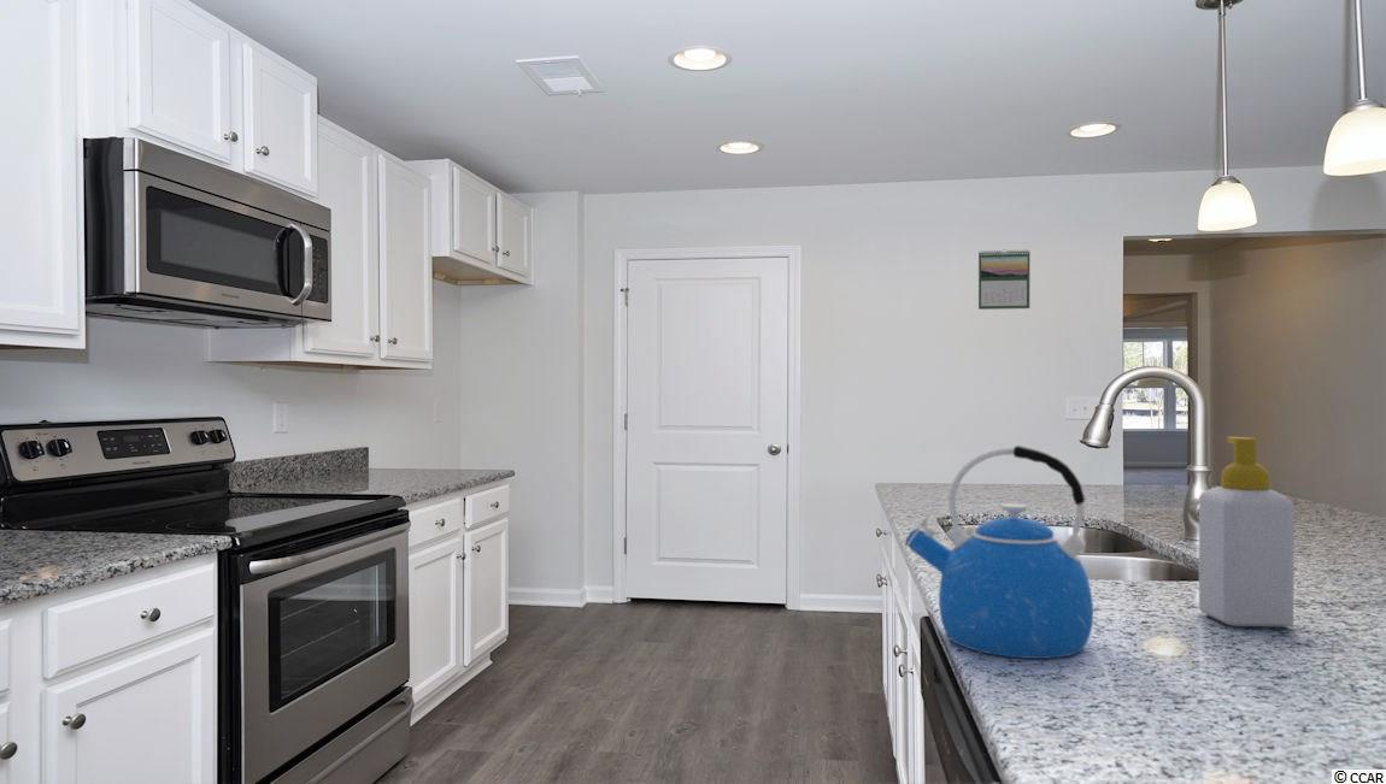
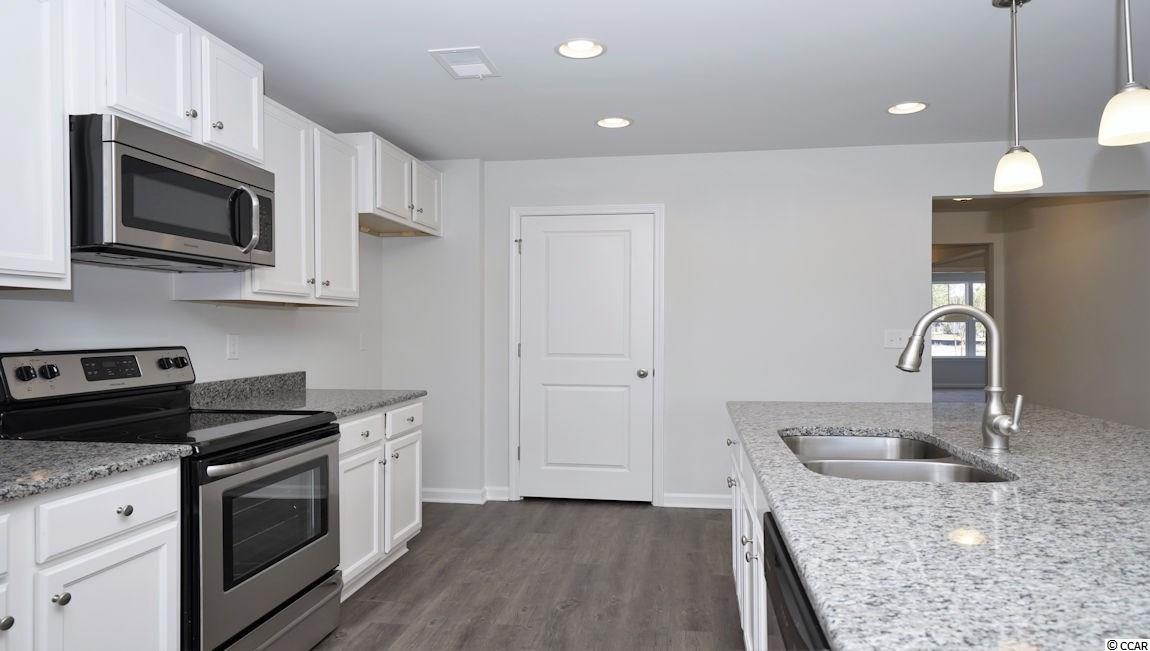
- kettle [904,444,1094,660]
- soap bottle [1198,436,1296,627]
- calendar [977,248,1030,311]
